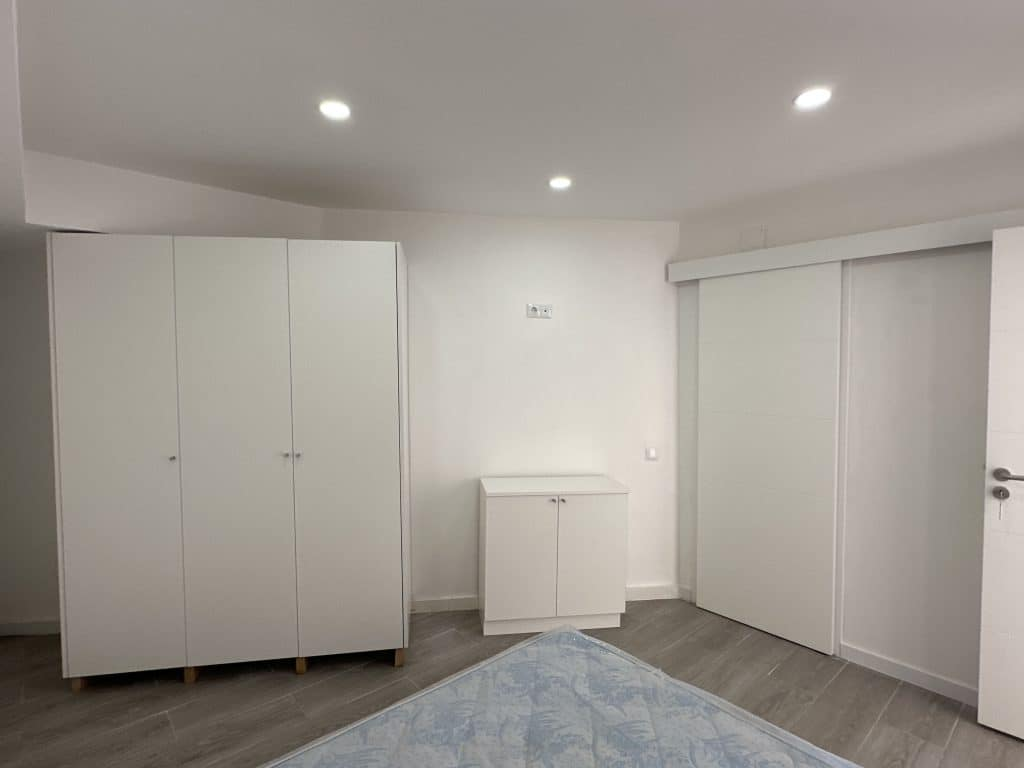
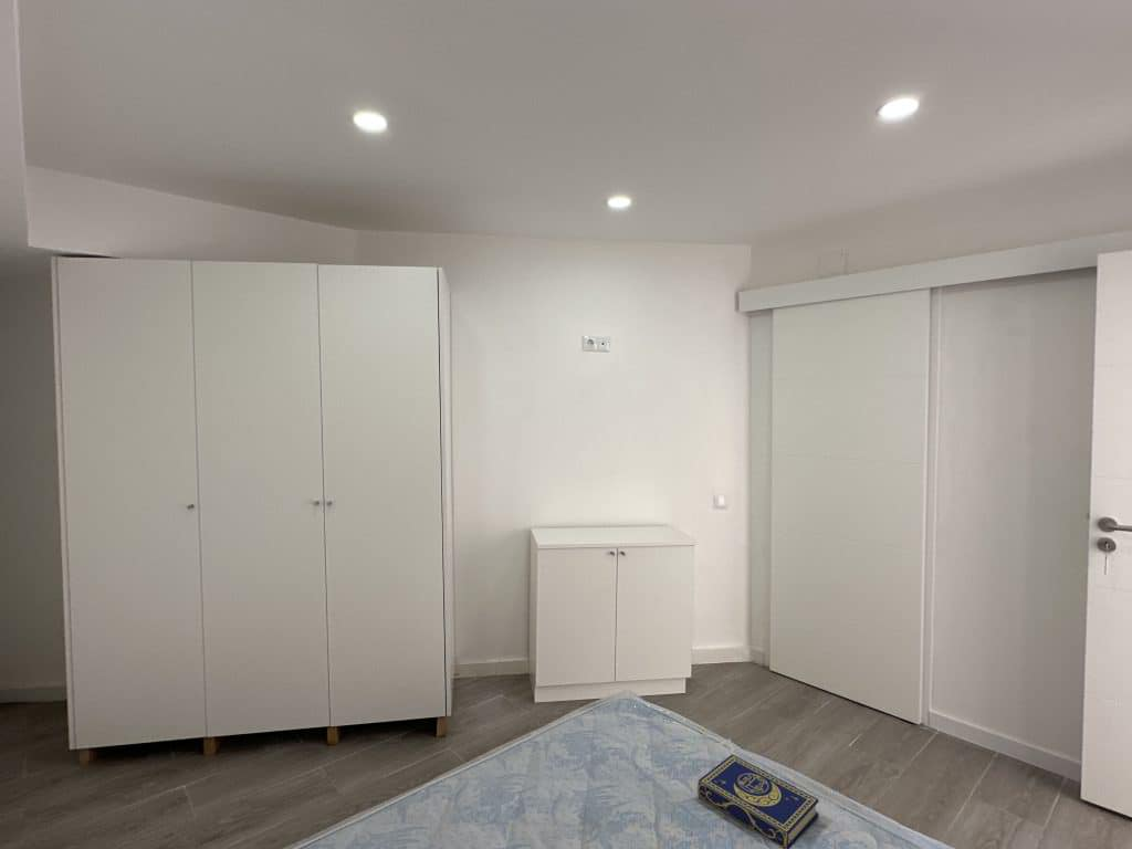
+ book [696,753,819,849]
